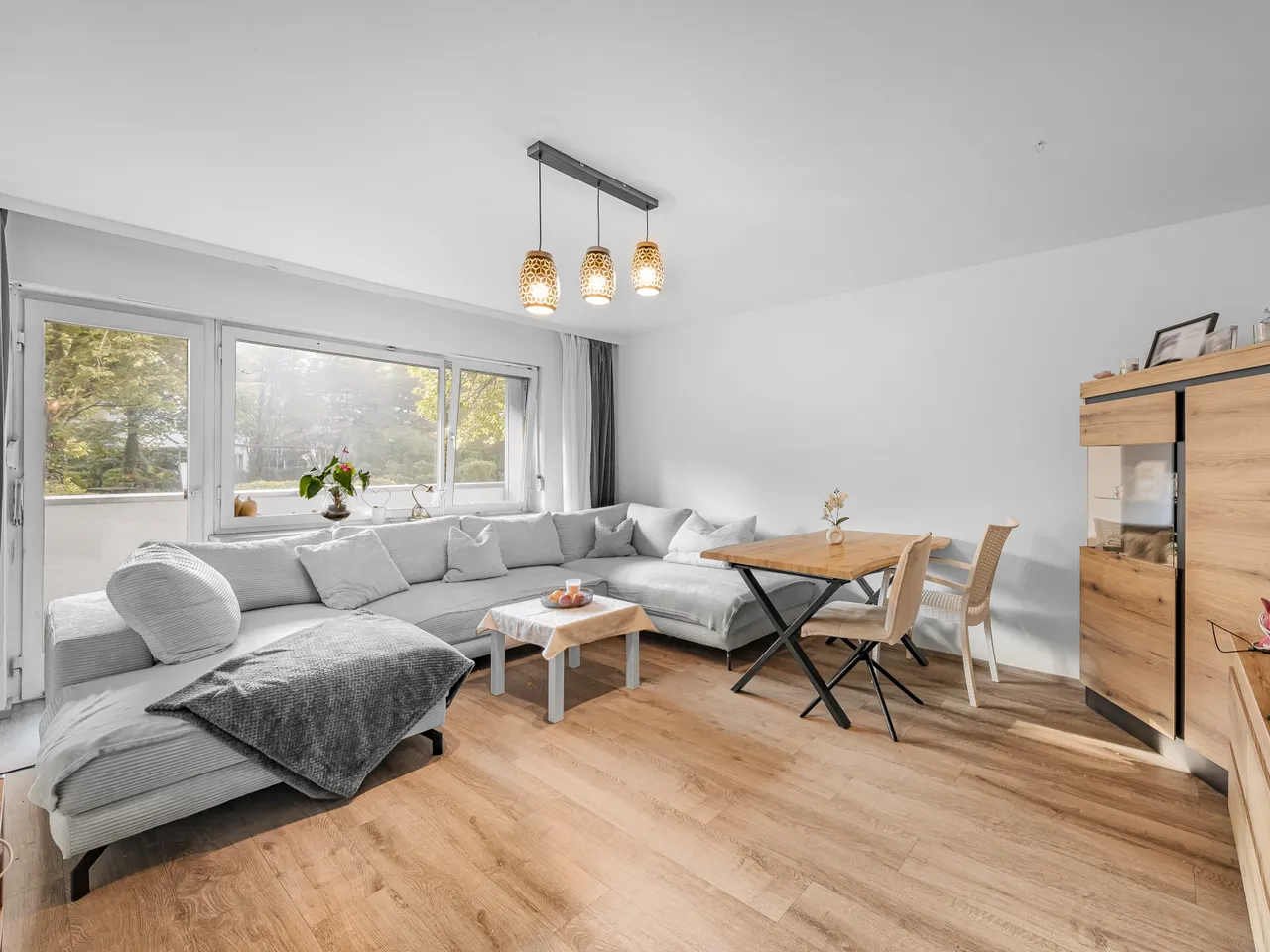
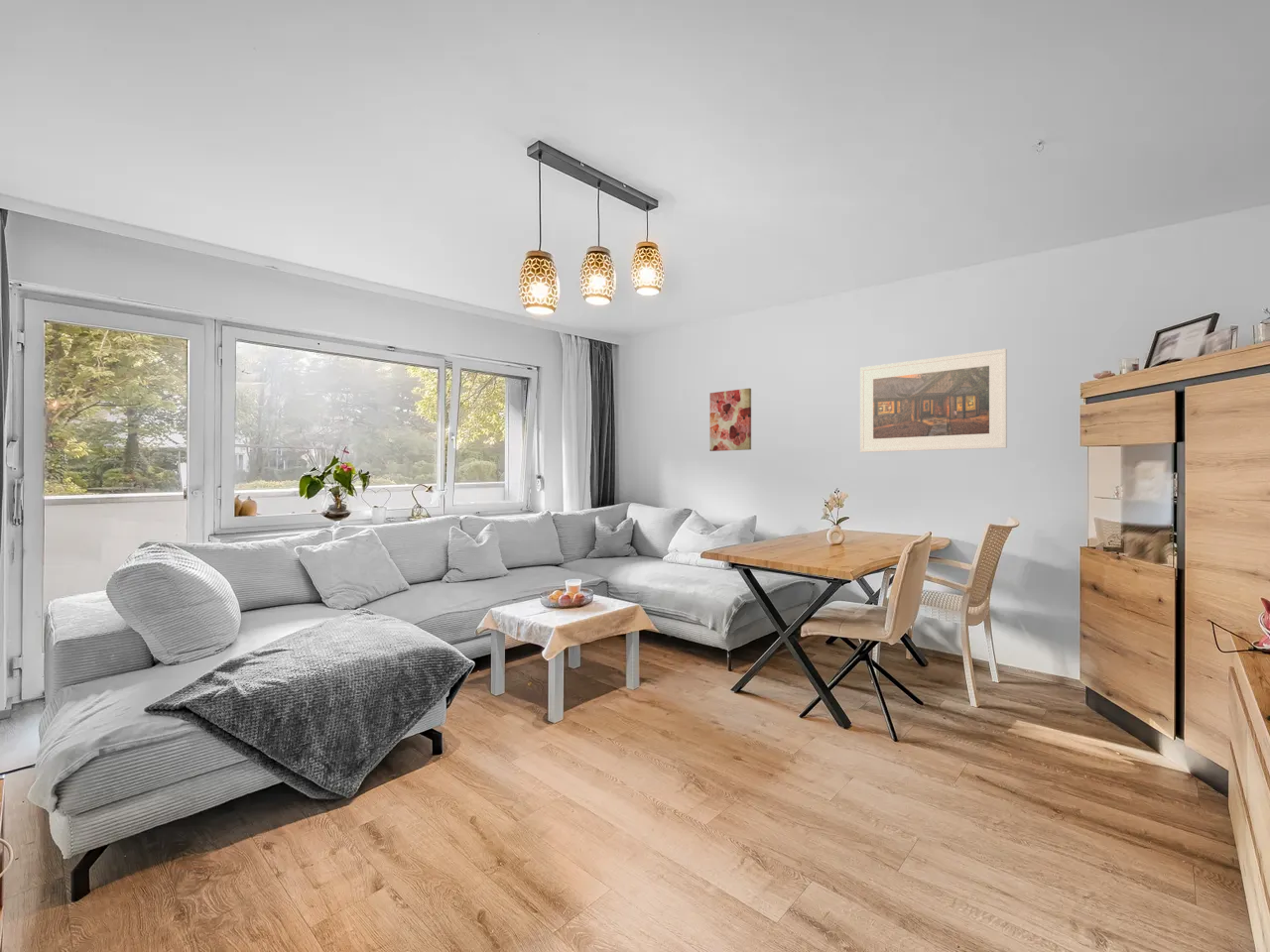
+ wall art [708,388,752,452]
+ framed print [859,348,1008,453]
